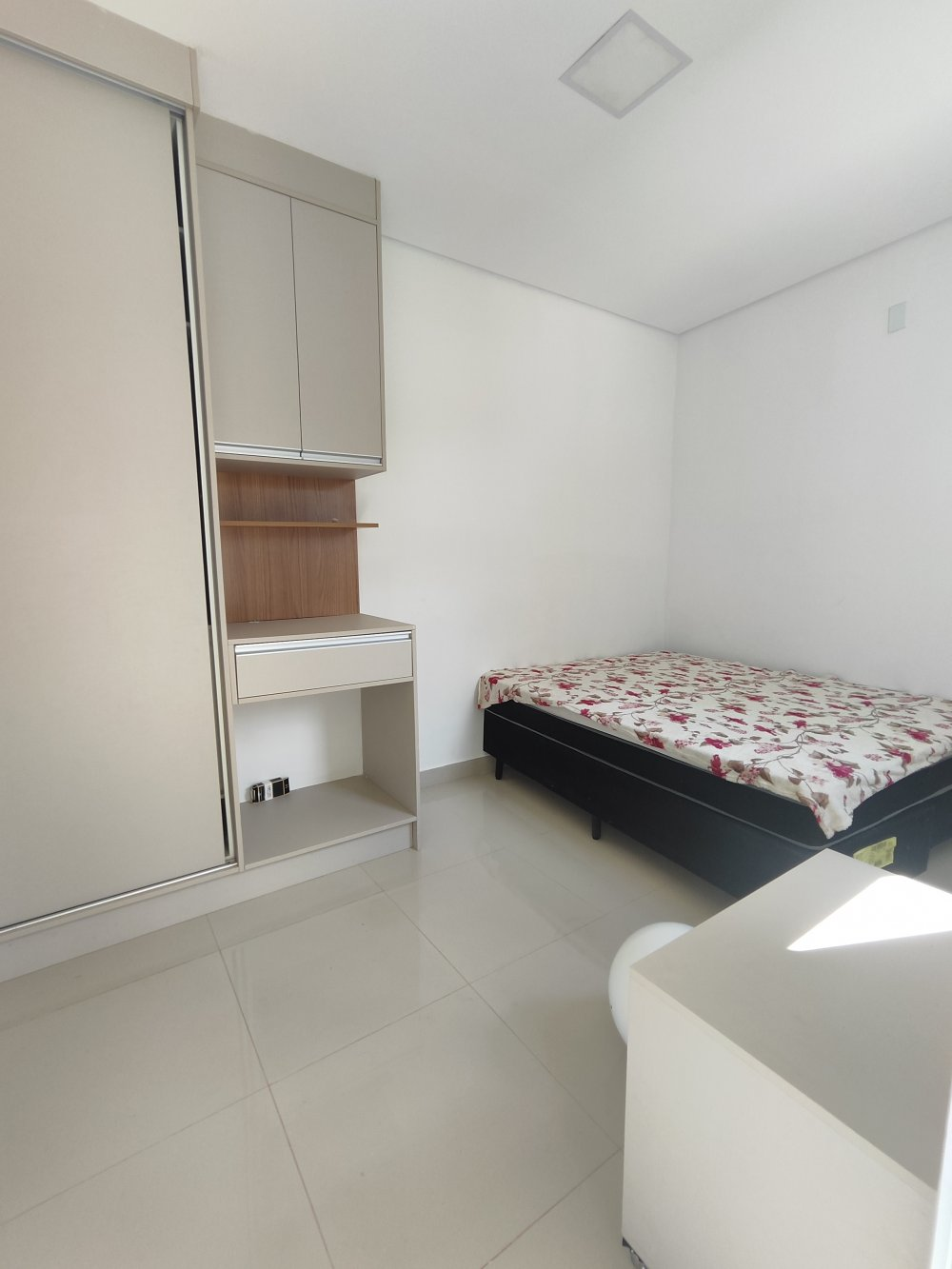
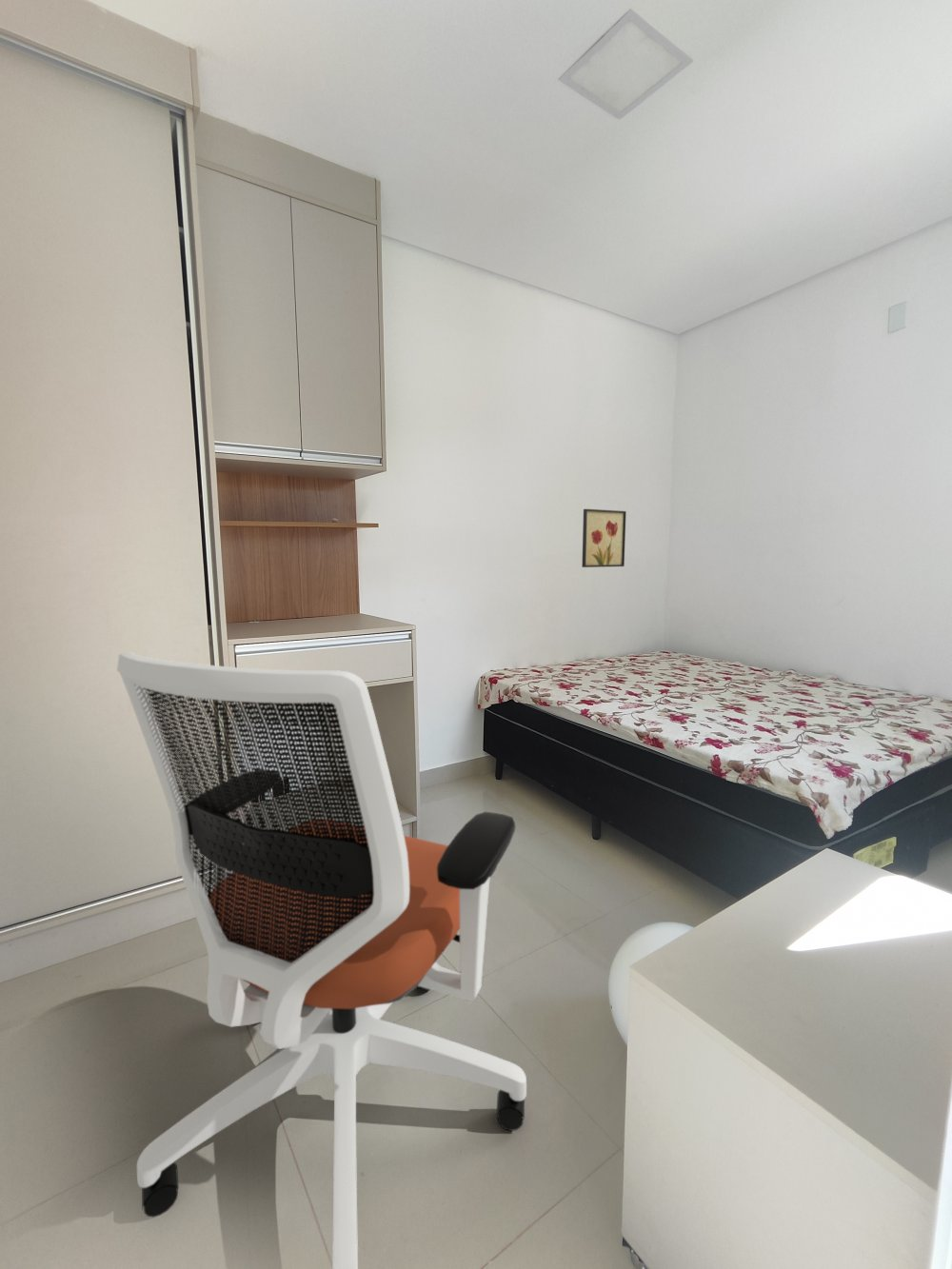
+ office chair [116,650,527,1269]
+ wall art [581,508,627,568]
